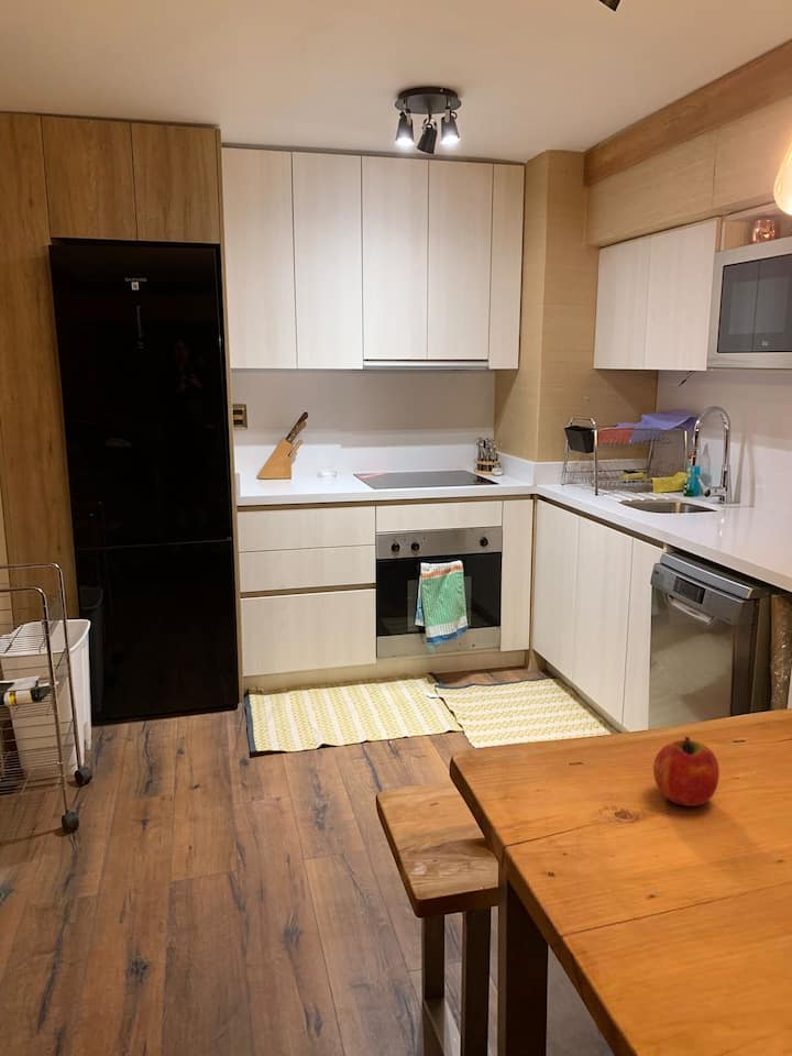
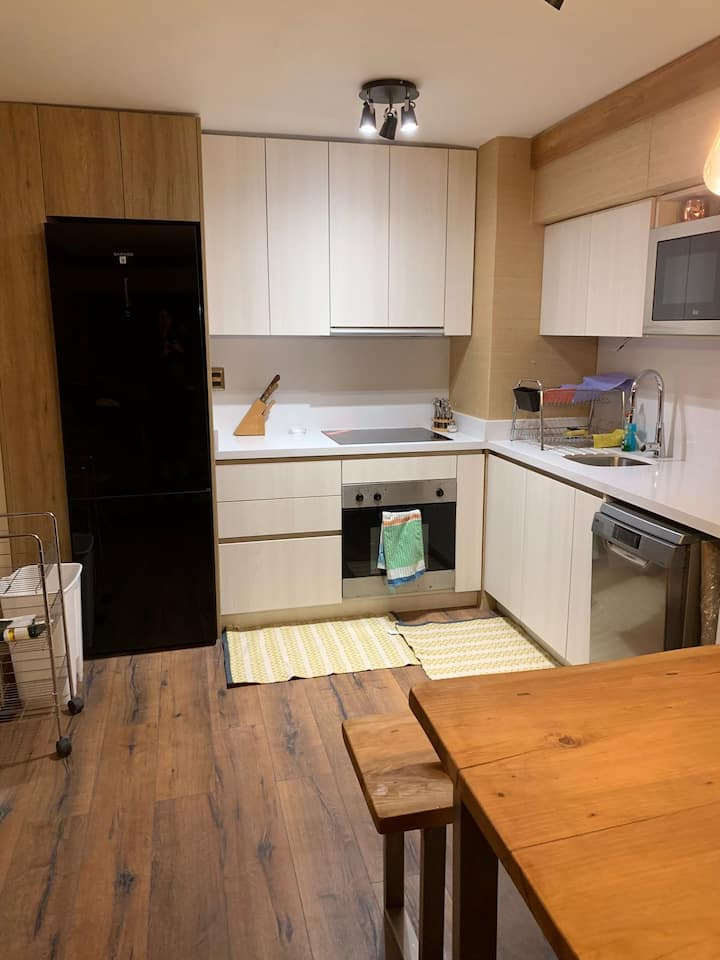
- fruit [652,736,721,807]
